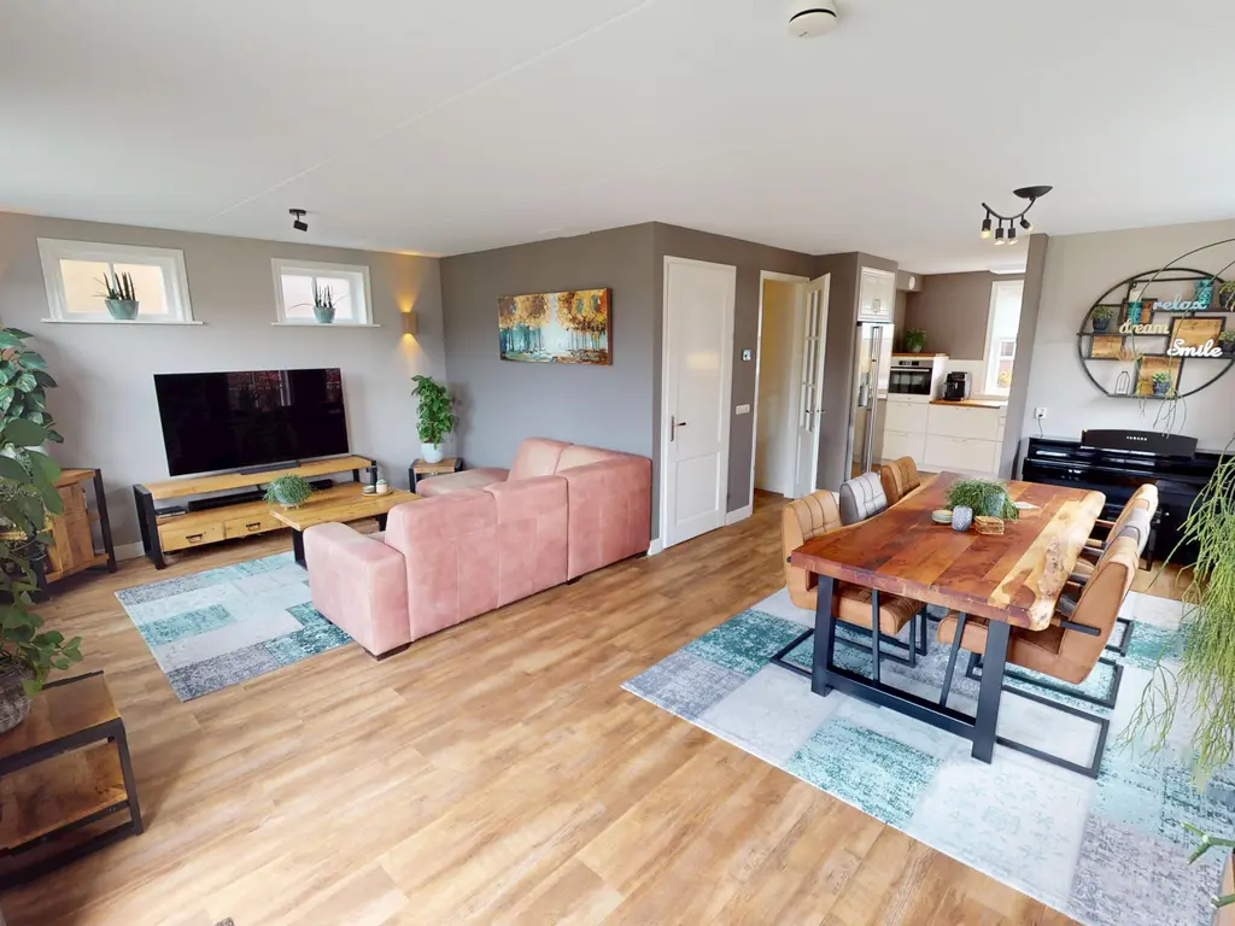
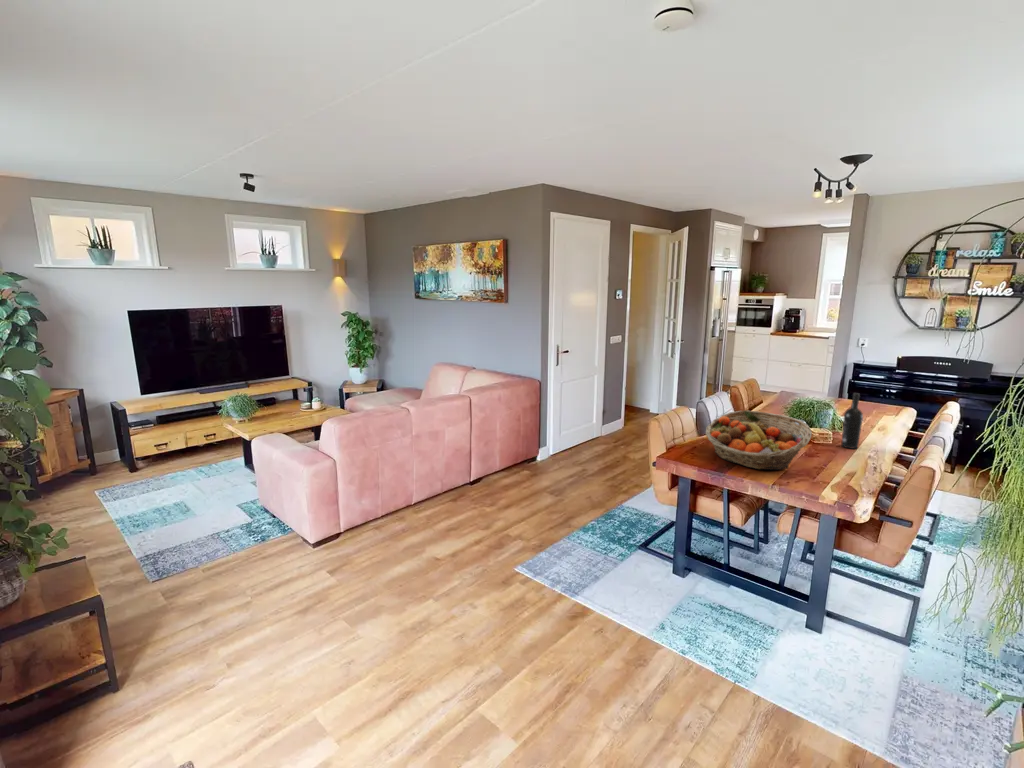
+ fruit basket [704,410,813,471]
+ wine bottle [840,392,864,450]
